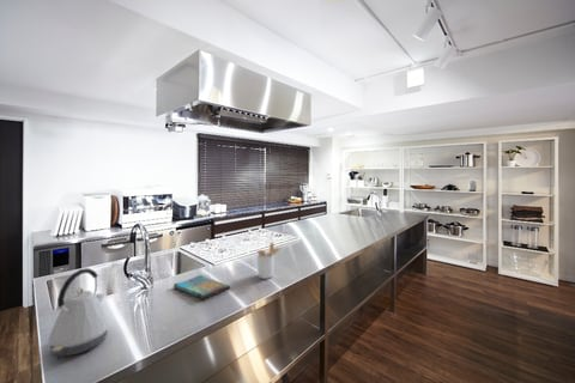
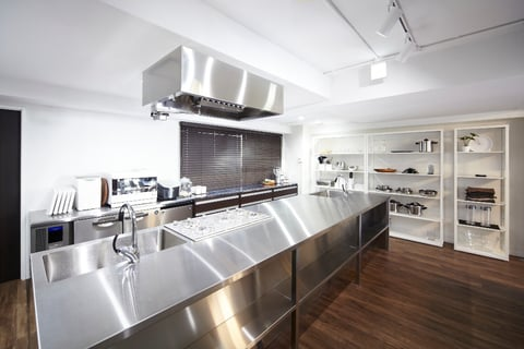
- utensil holder [255,242,283,280]
- dish towel [172,274,231,299]
- kettle [47,267,110,357]
